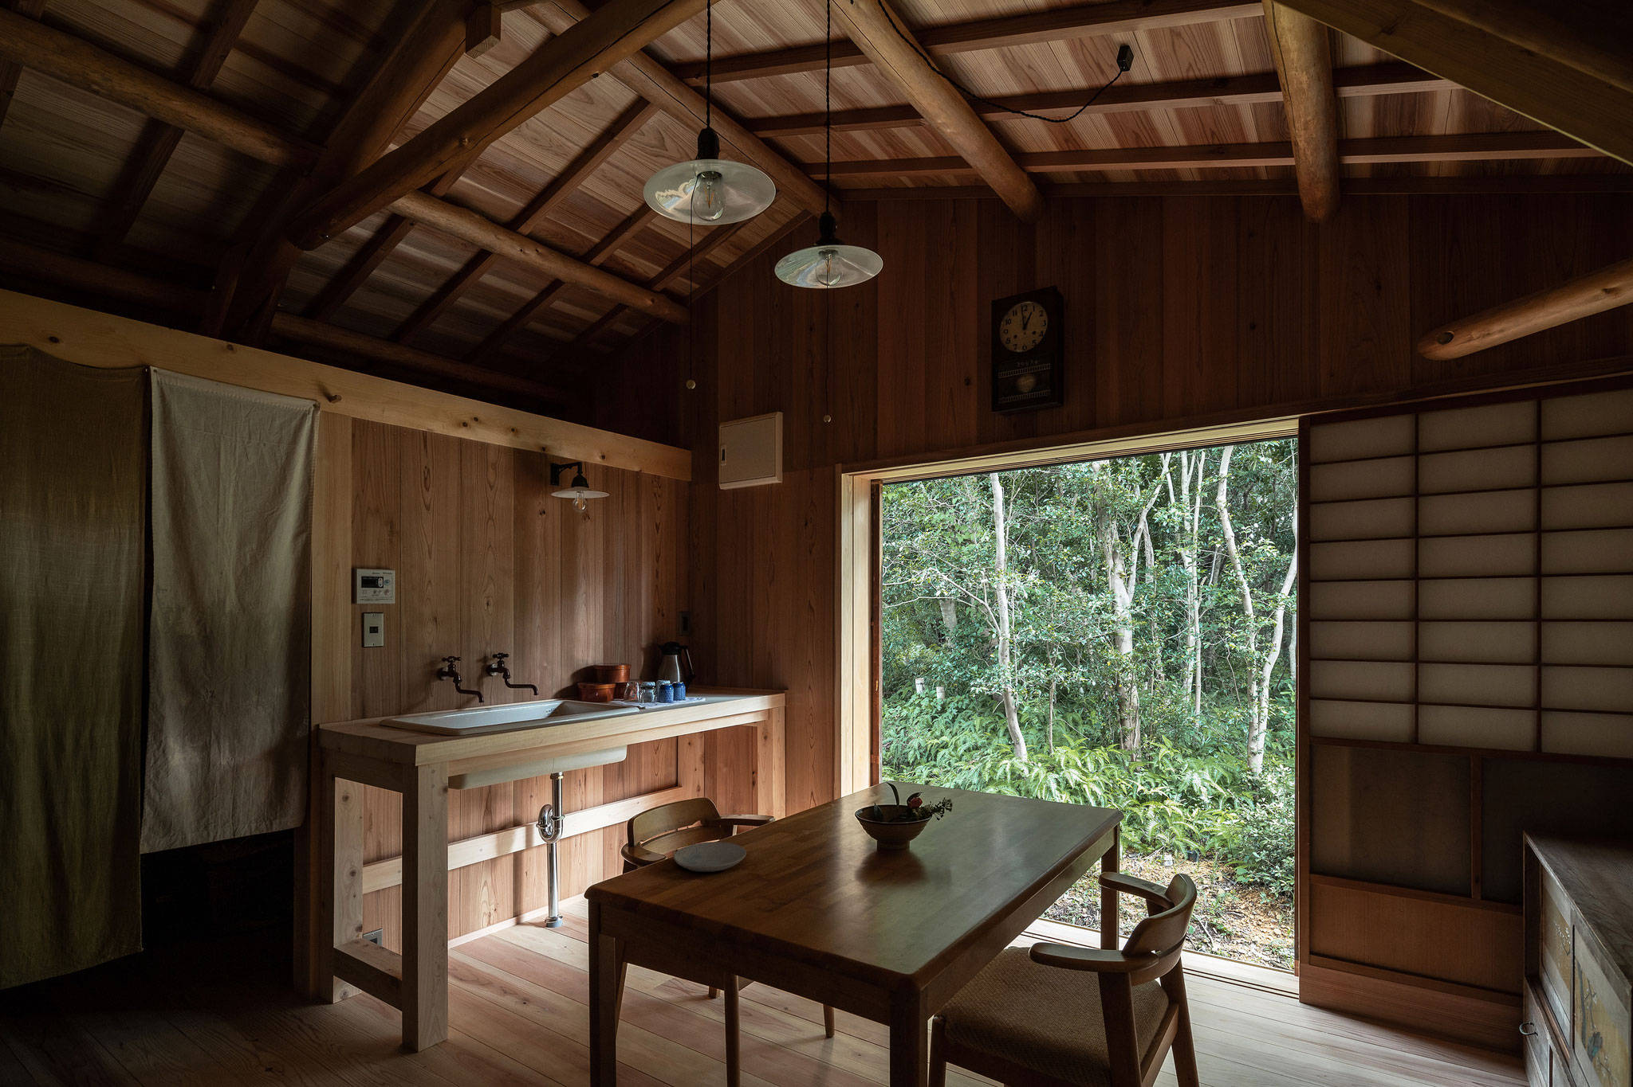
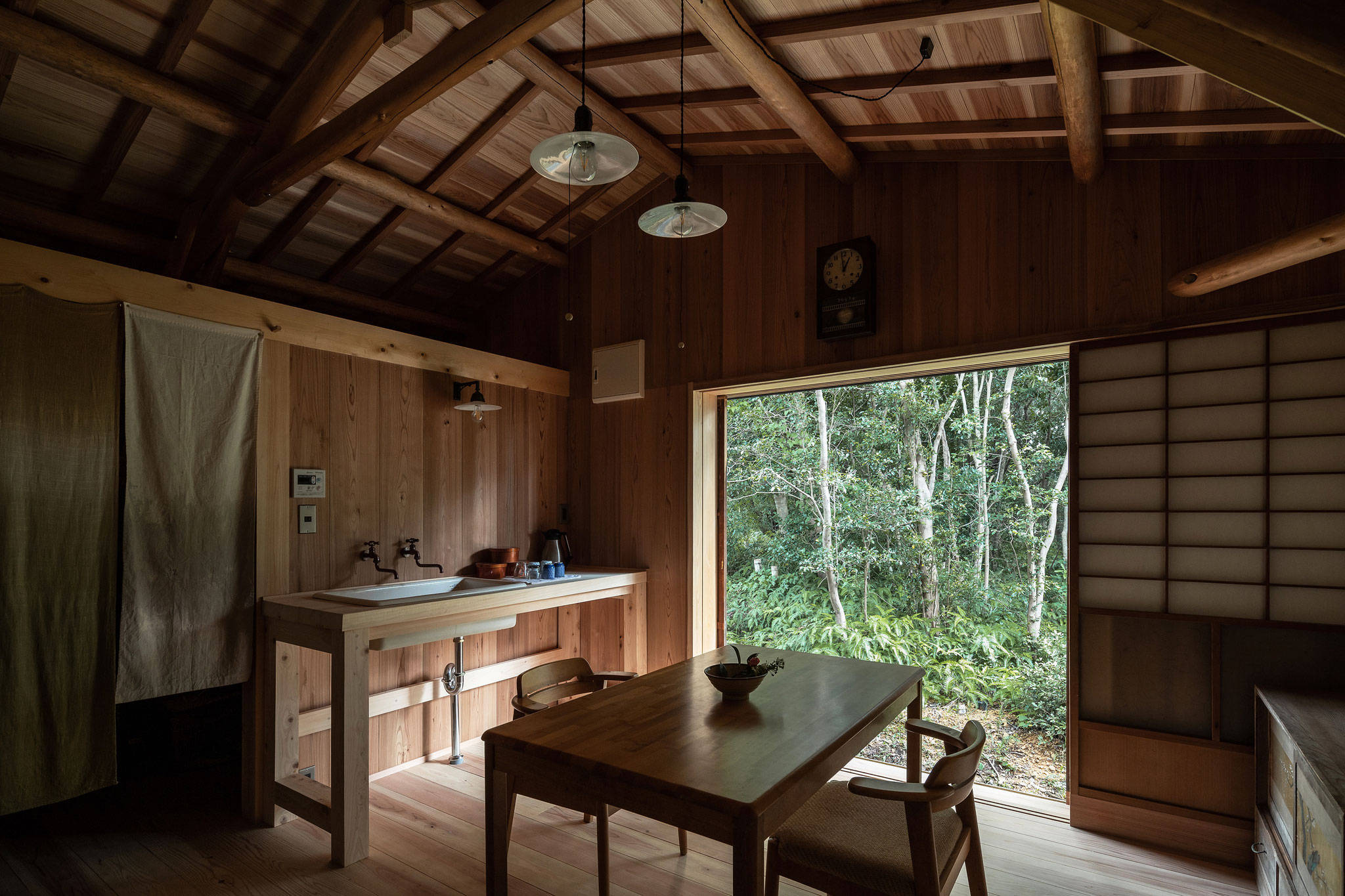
- plate [673,841,747,872]
